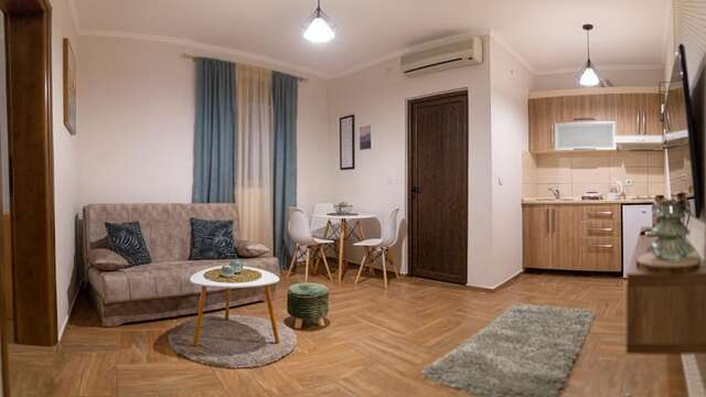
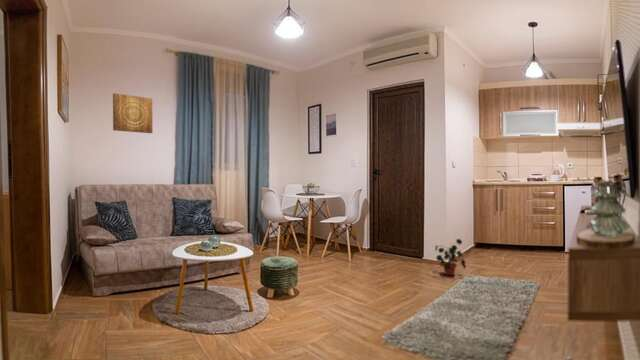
+ potted plant [434,238,467,276]
+ wall art [112,92,153,134]
